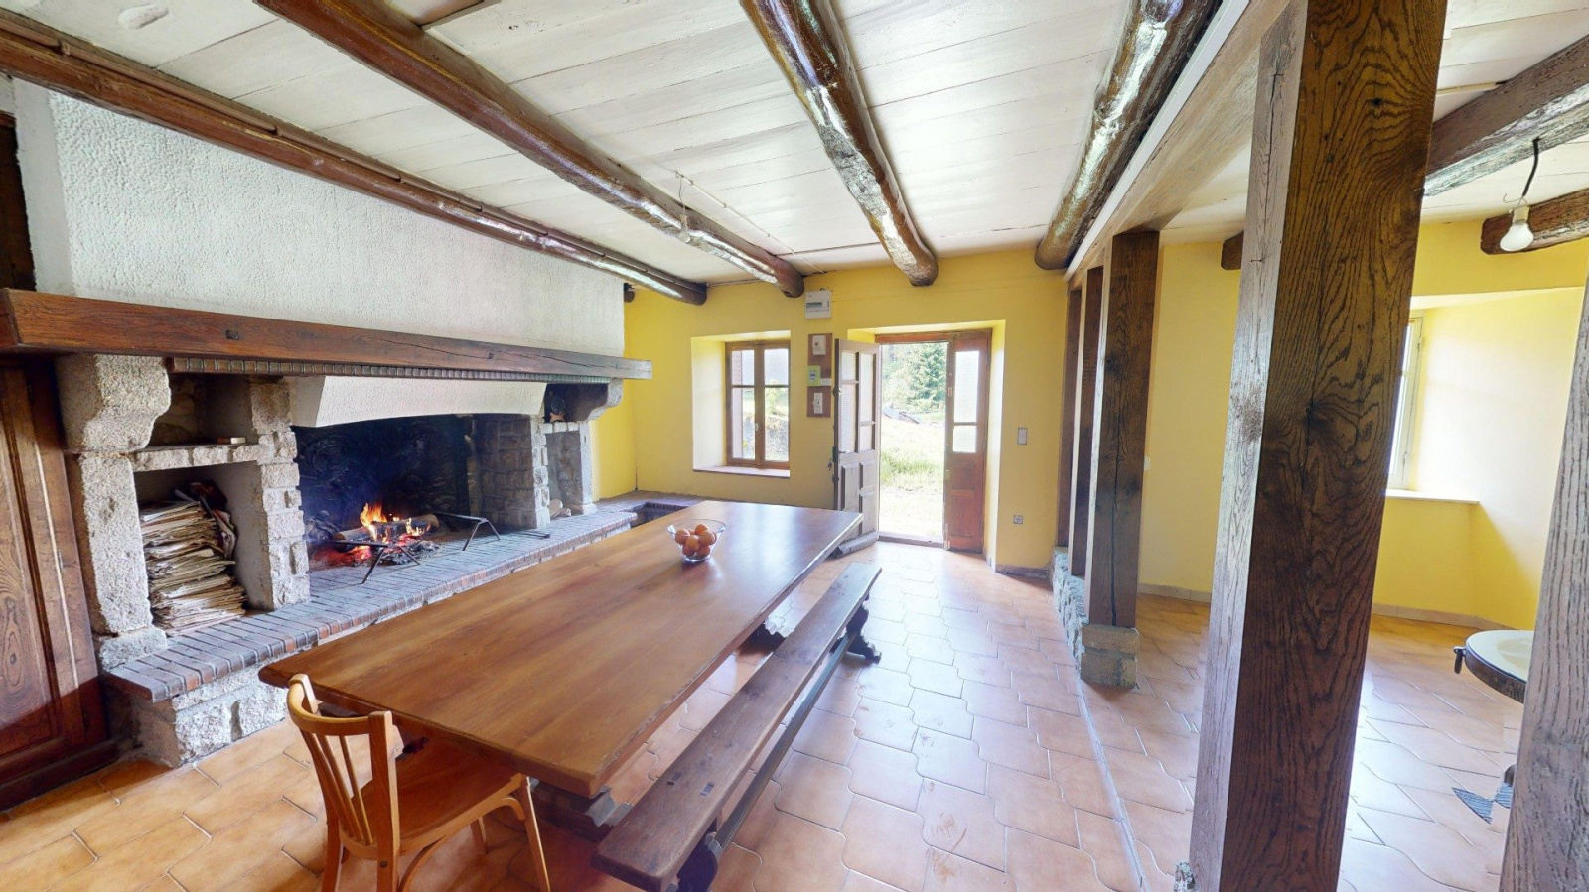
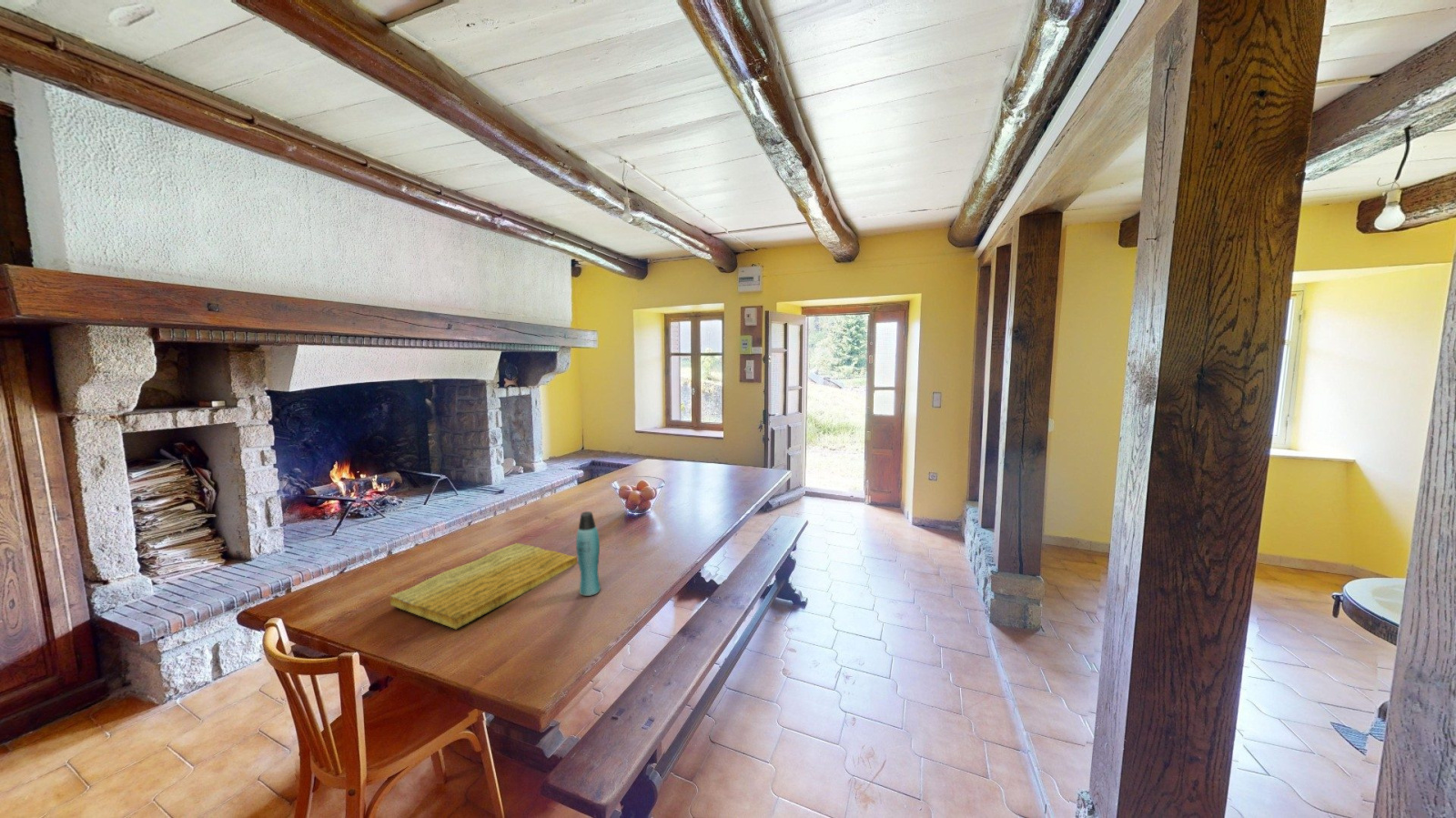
+ cutting board [389,542,578,630]
+ bottle [575,510,602,597]
